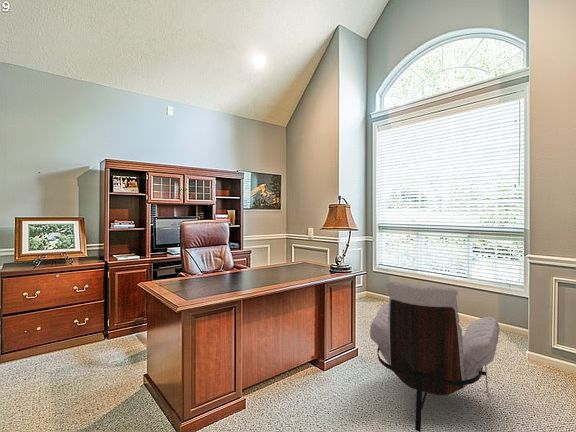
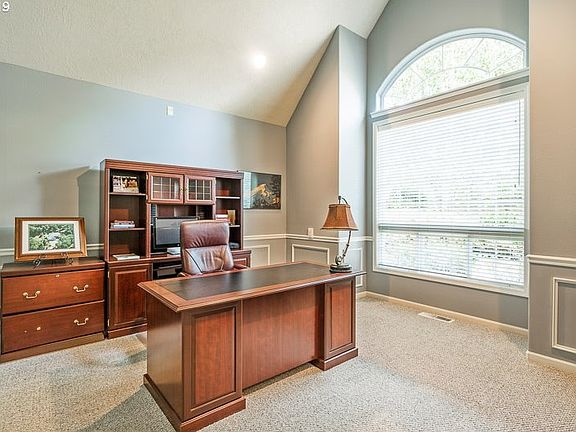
- lounge chair [369,281,501,432]
